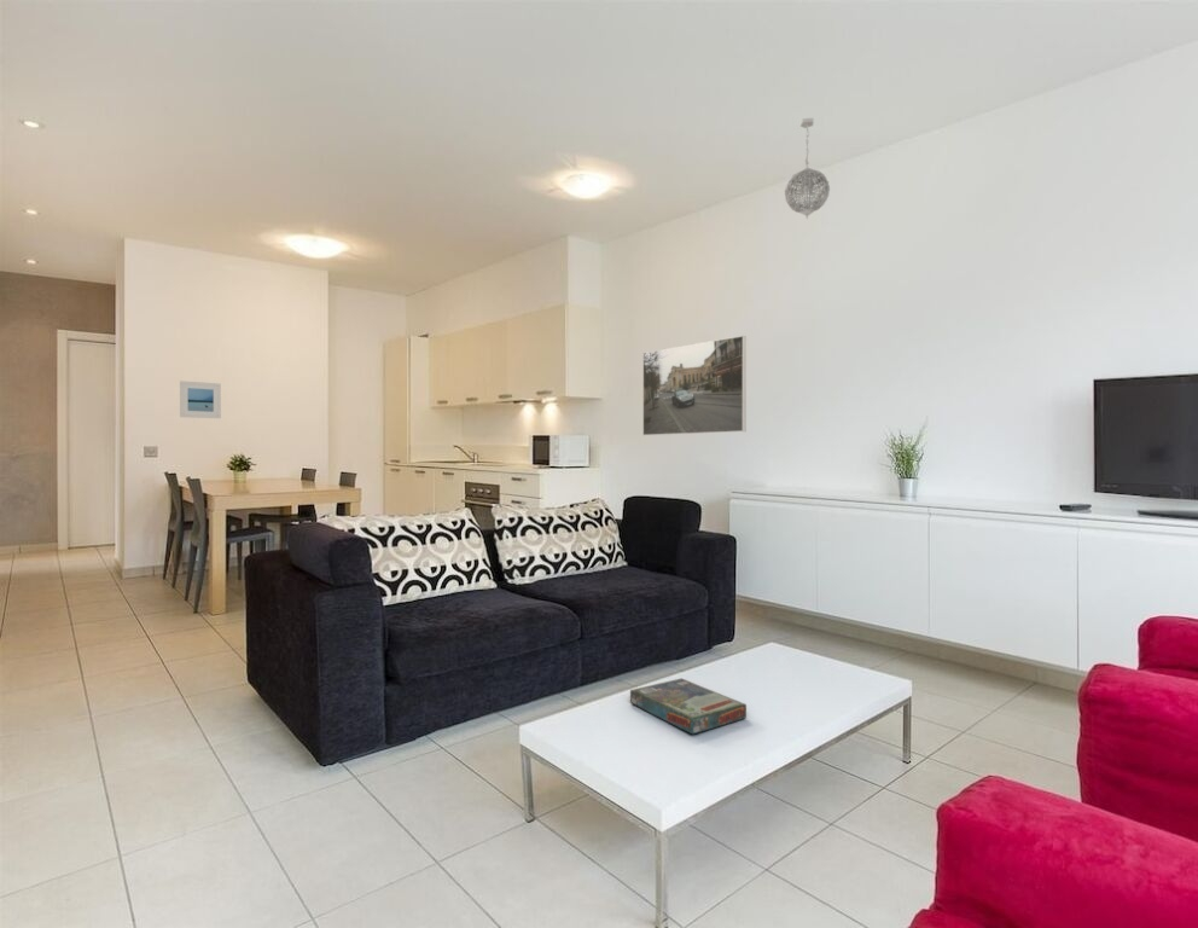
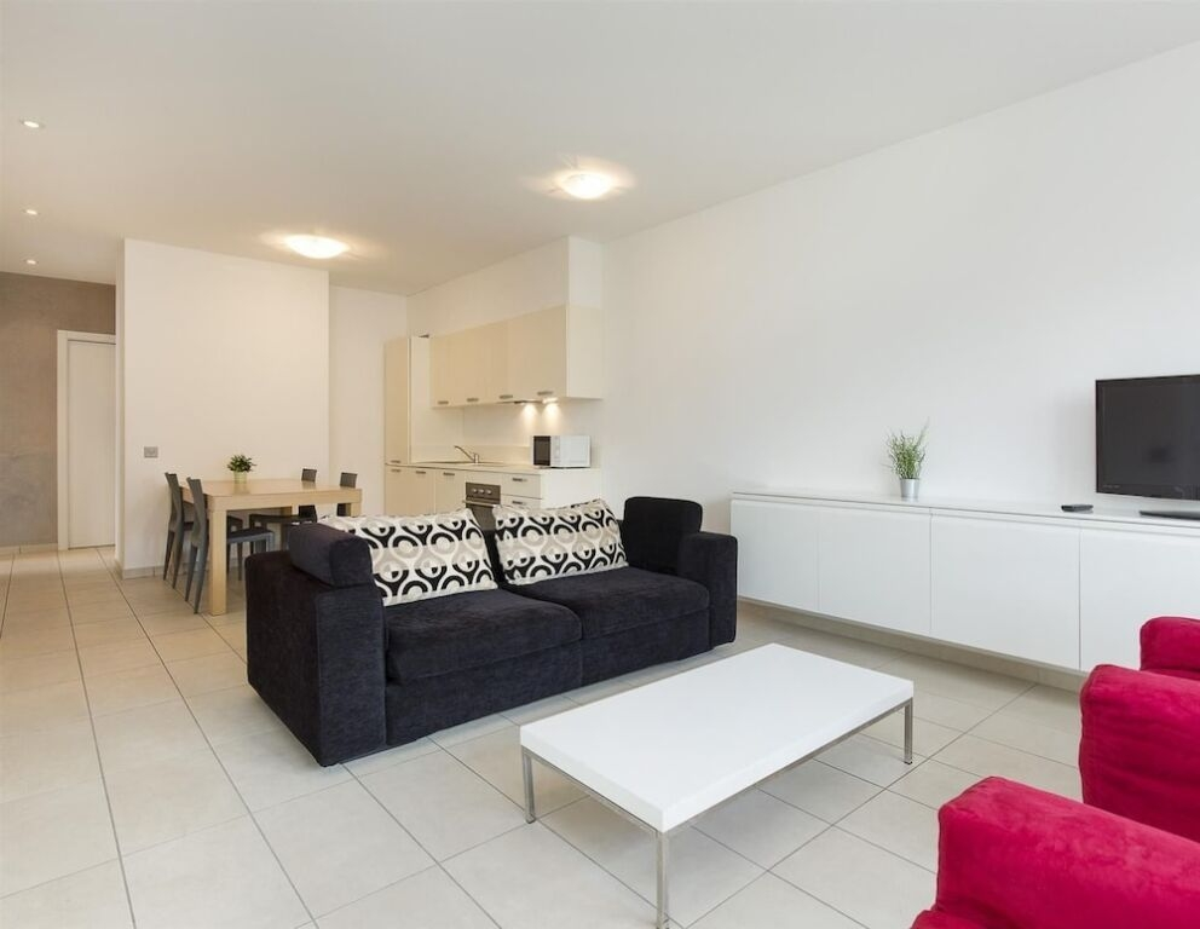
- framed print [179,379,222,419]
- board game [629,677,748,735]
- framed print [641,335,748,436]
- pendant light [784,117,831,220]
